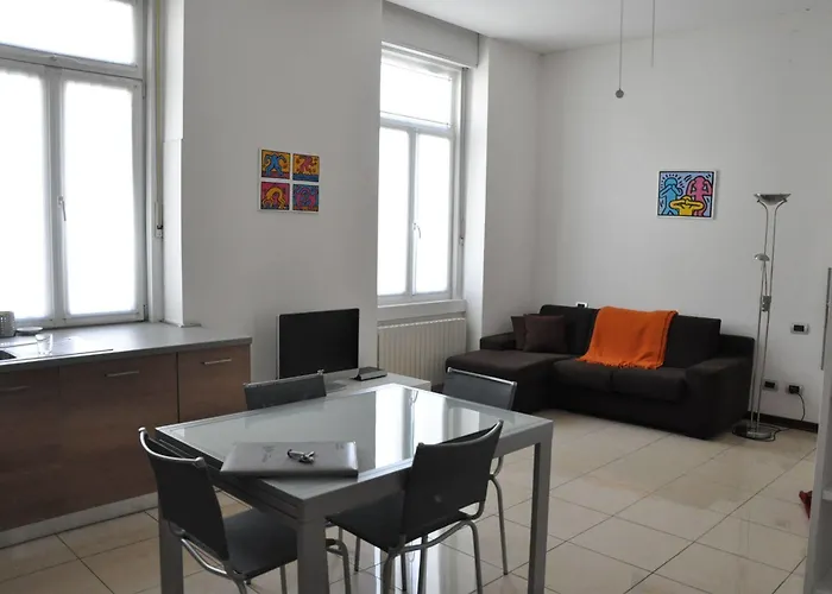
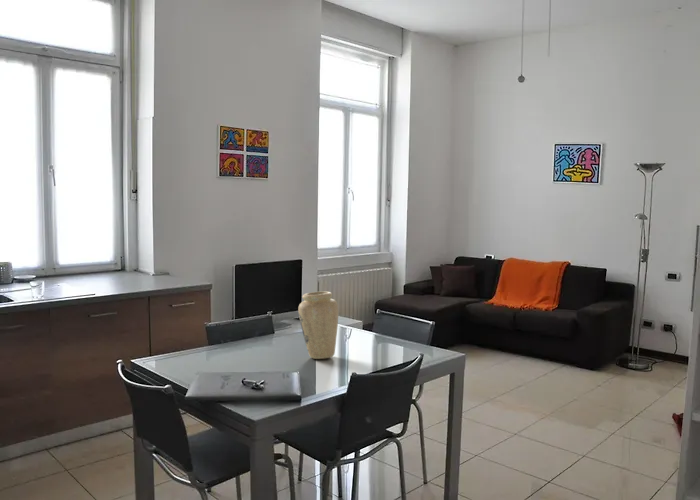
+ vase [297,291,339,360]
